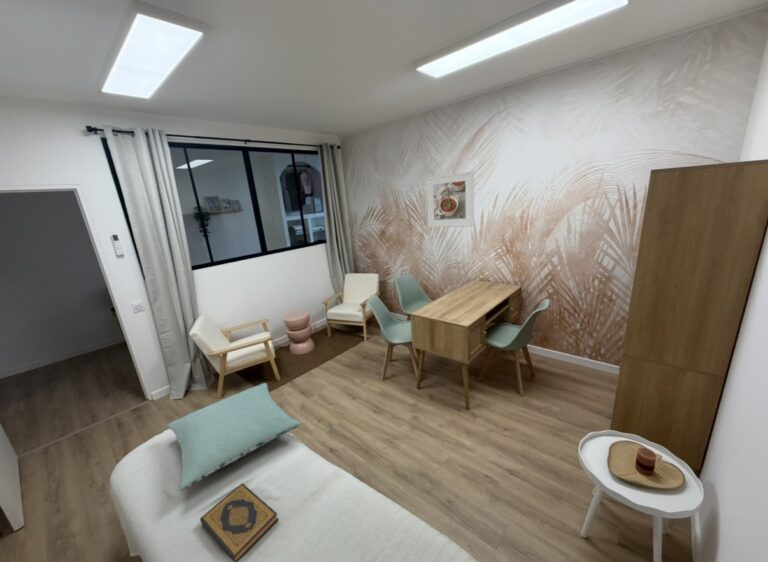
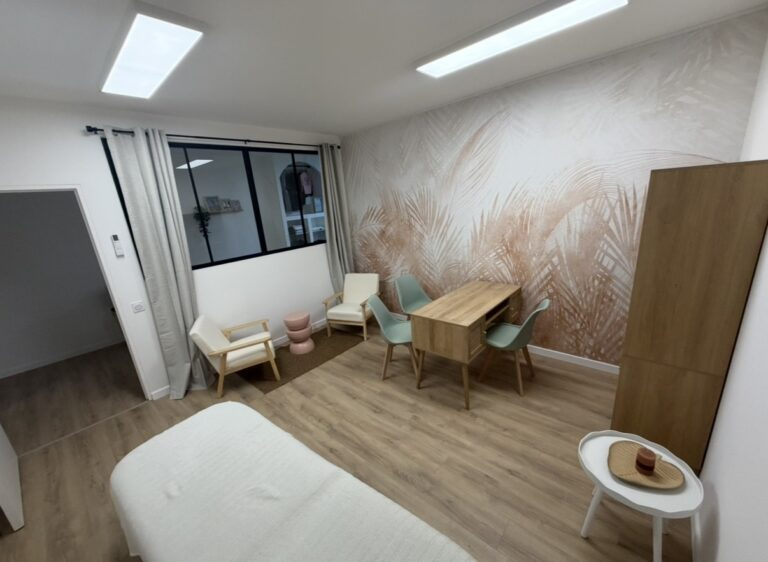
- hardback book [199,482,280,562]
- pillow [166,382,302,492]
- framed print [425,170,475,228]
